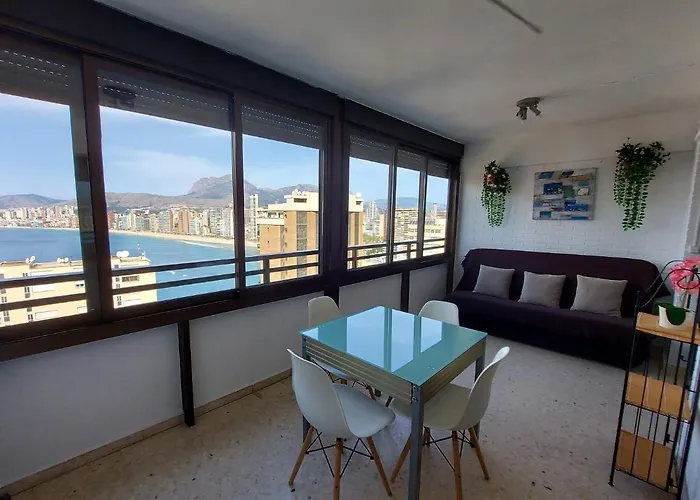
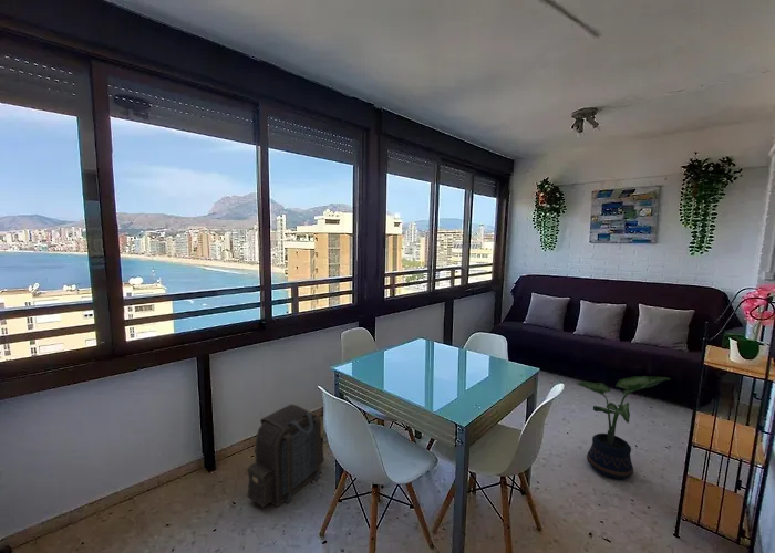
+ backpack [246,404,326,509]
+ potted plant [576,375,672,481]
